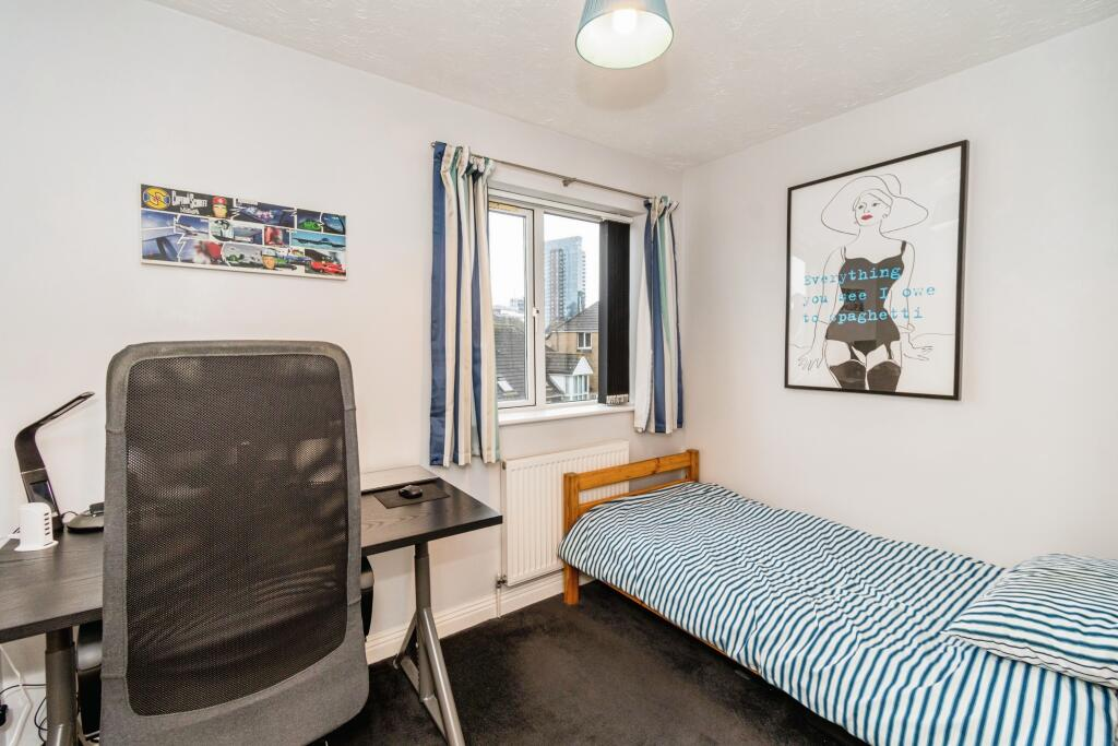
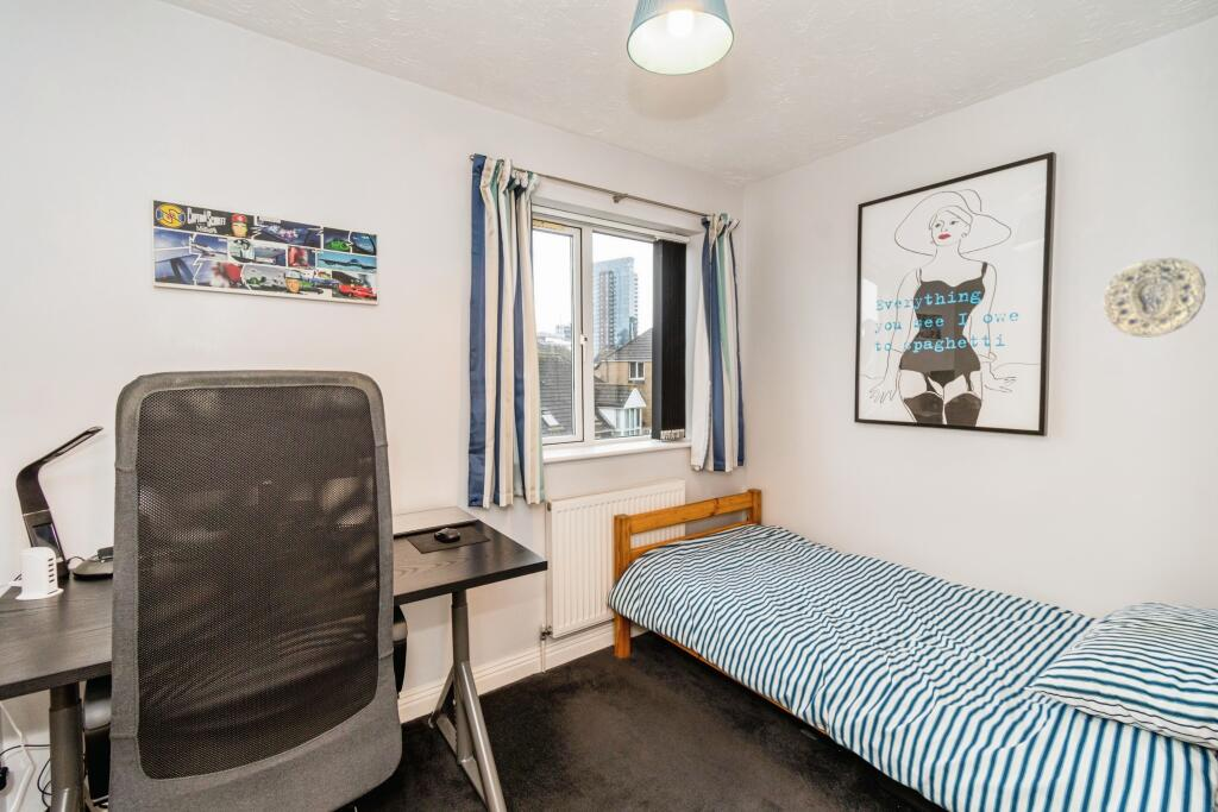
+ decorative plate [1103,257,1207,339]
